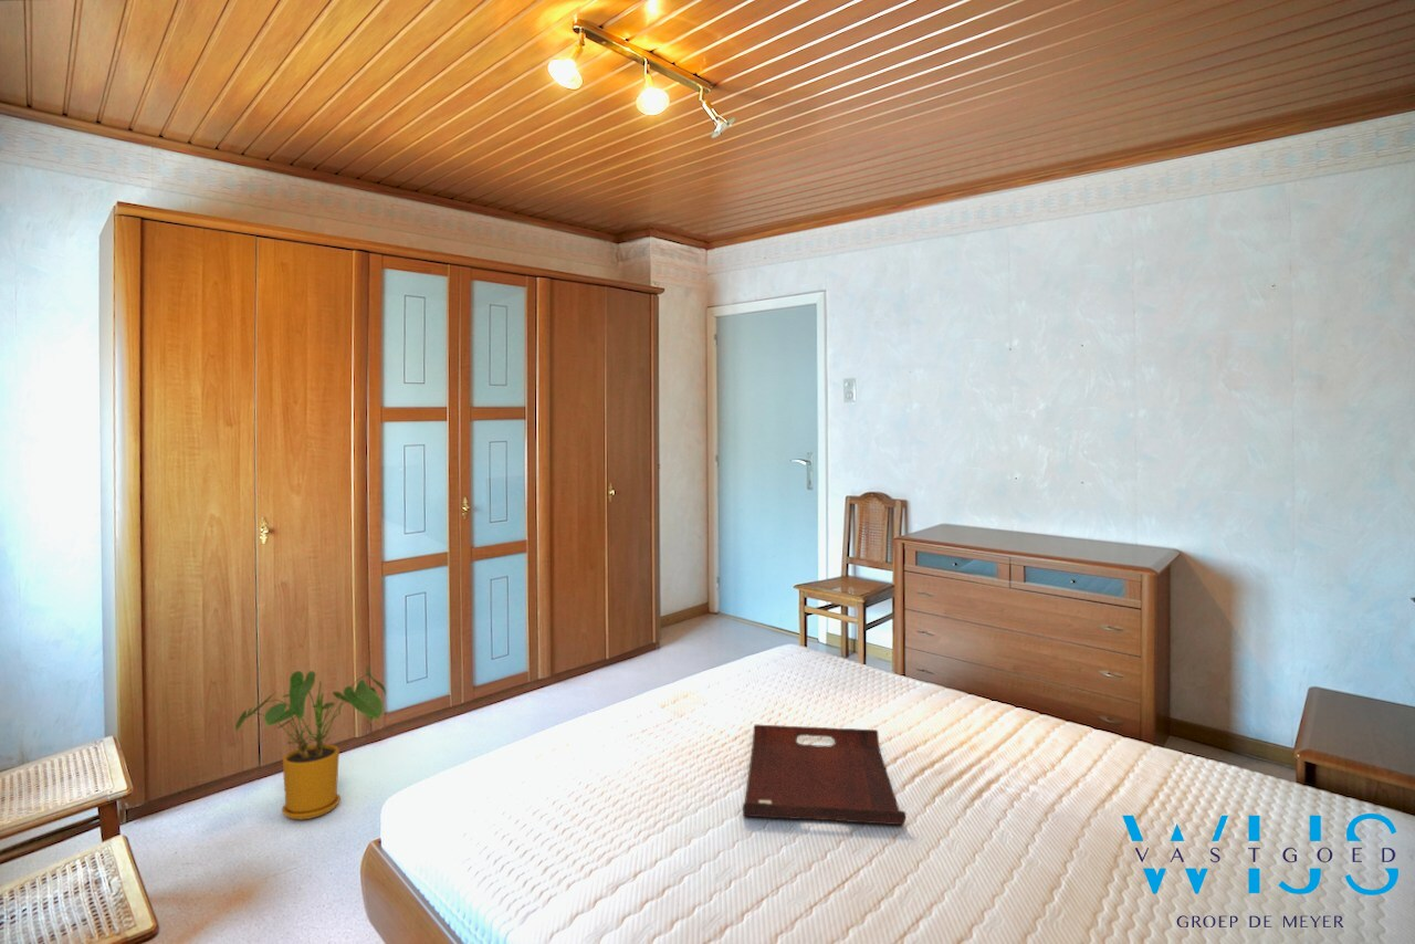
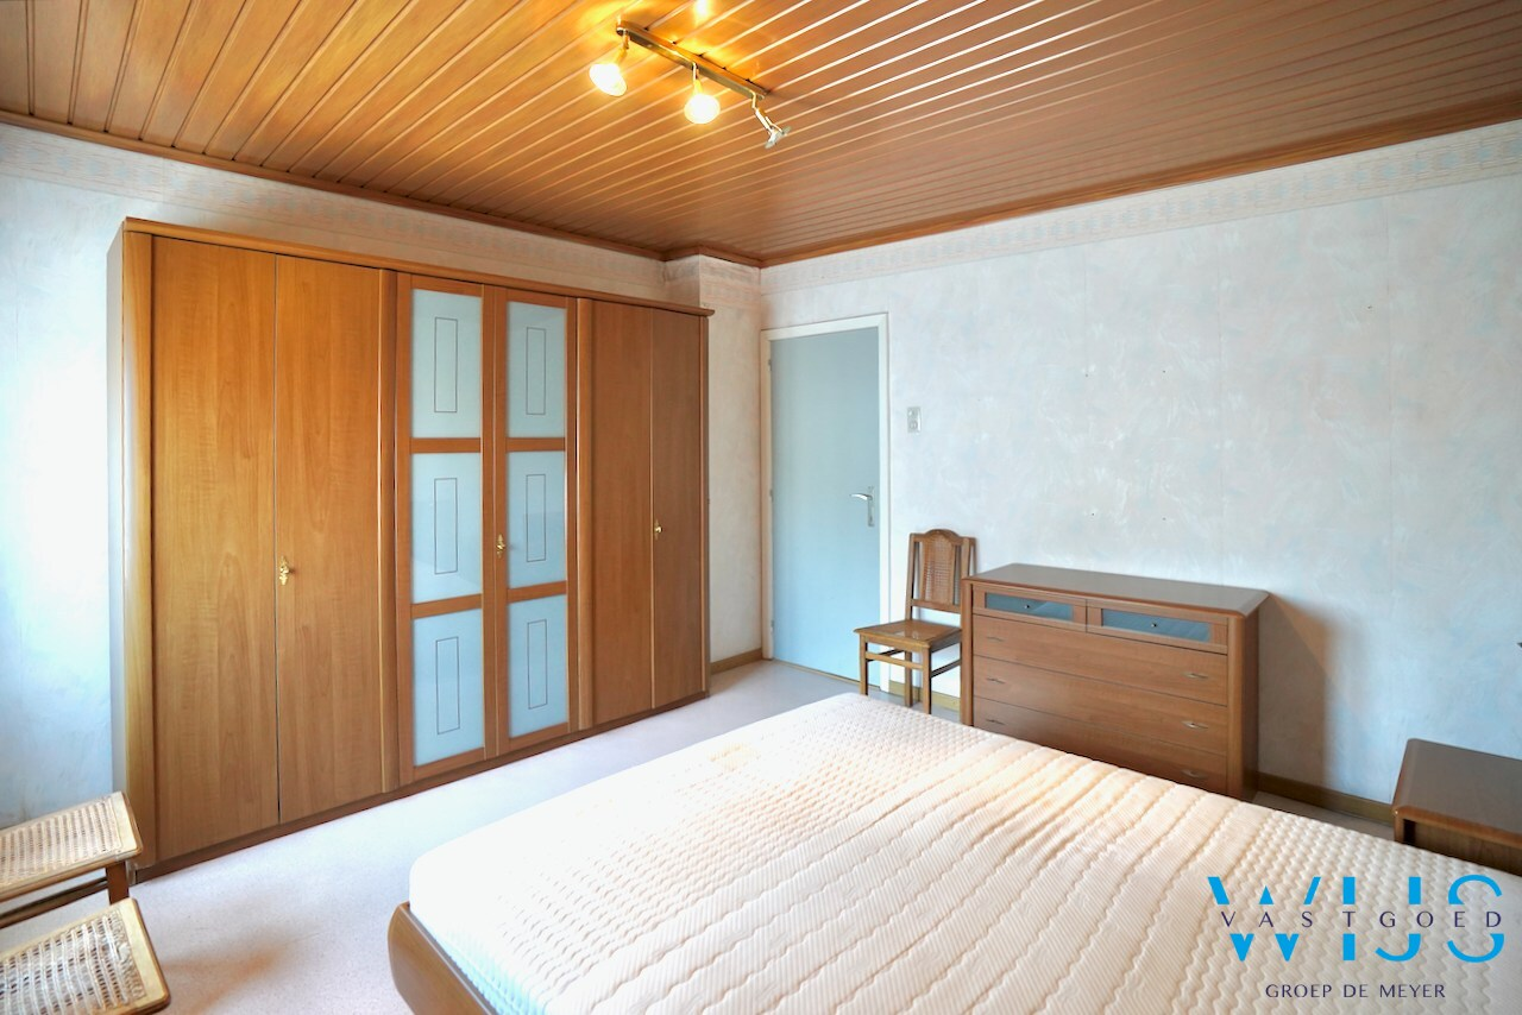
- serving tray [742,724,908,826]
- house plant [234,665,387,820]
